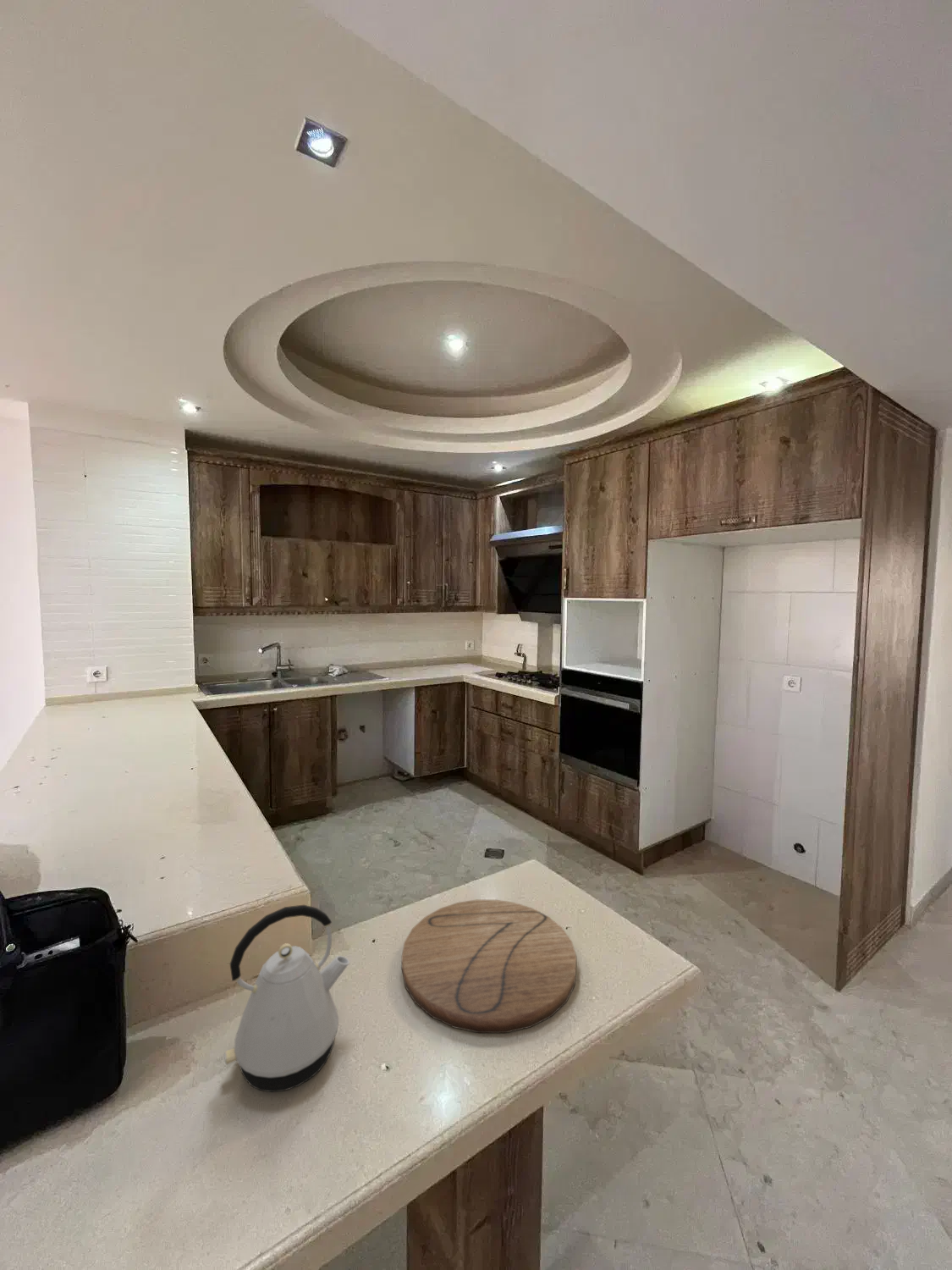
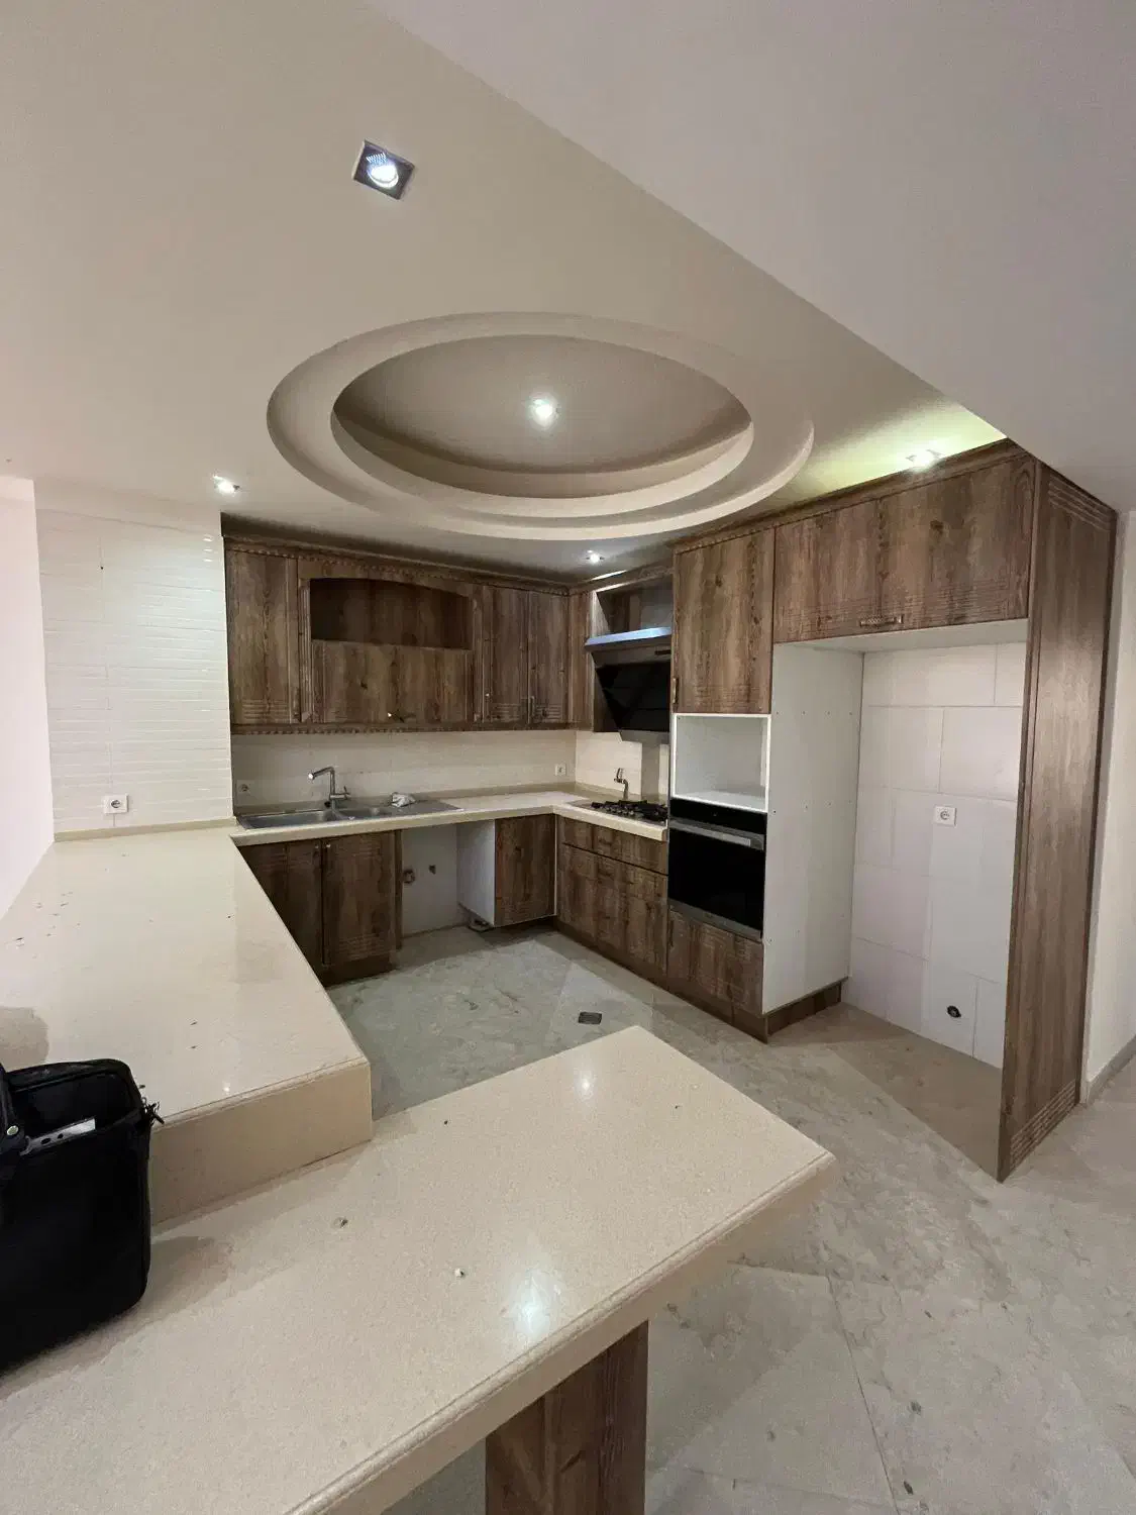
- cutting board [401,899,577,1034]
- kettle [223,904,350,1093]
